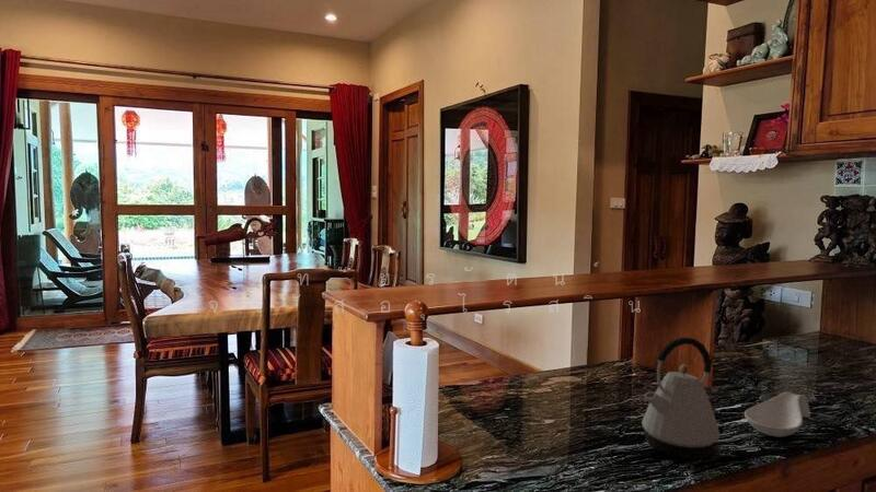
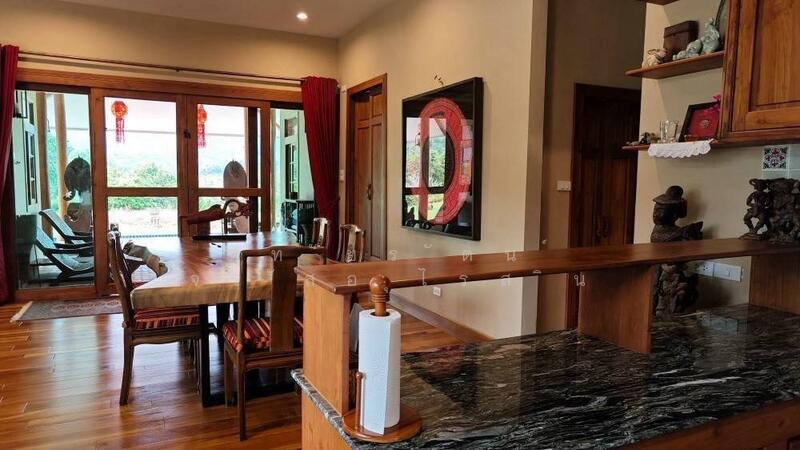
- spoon rest [744,390,811,438]
- kettle [641,336,721,459]
